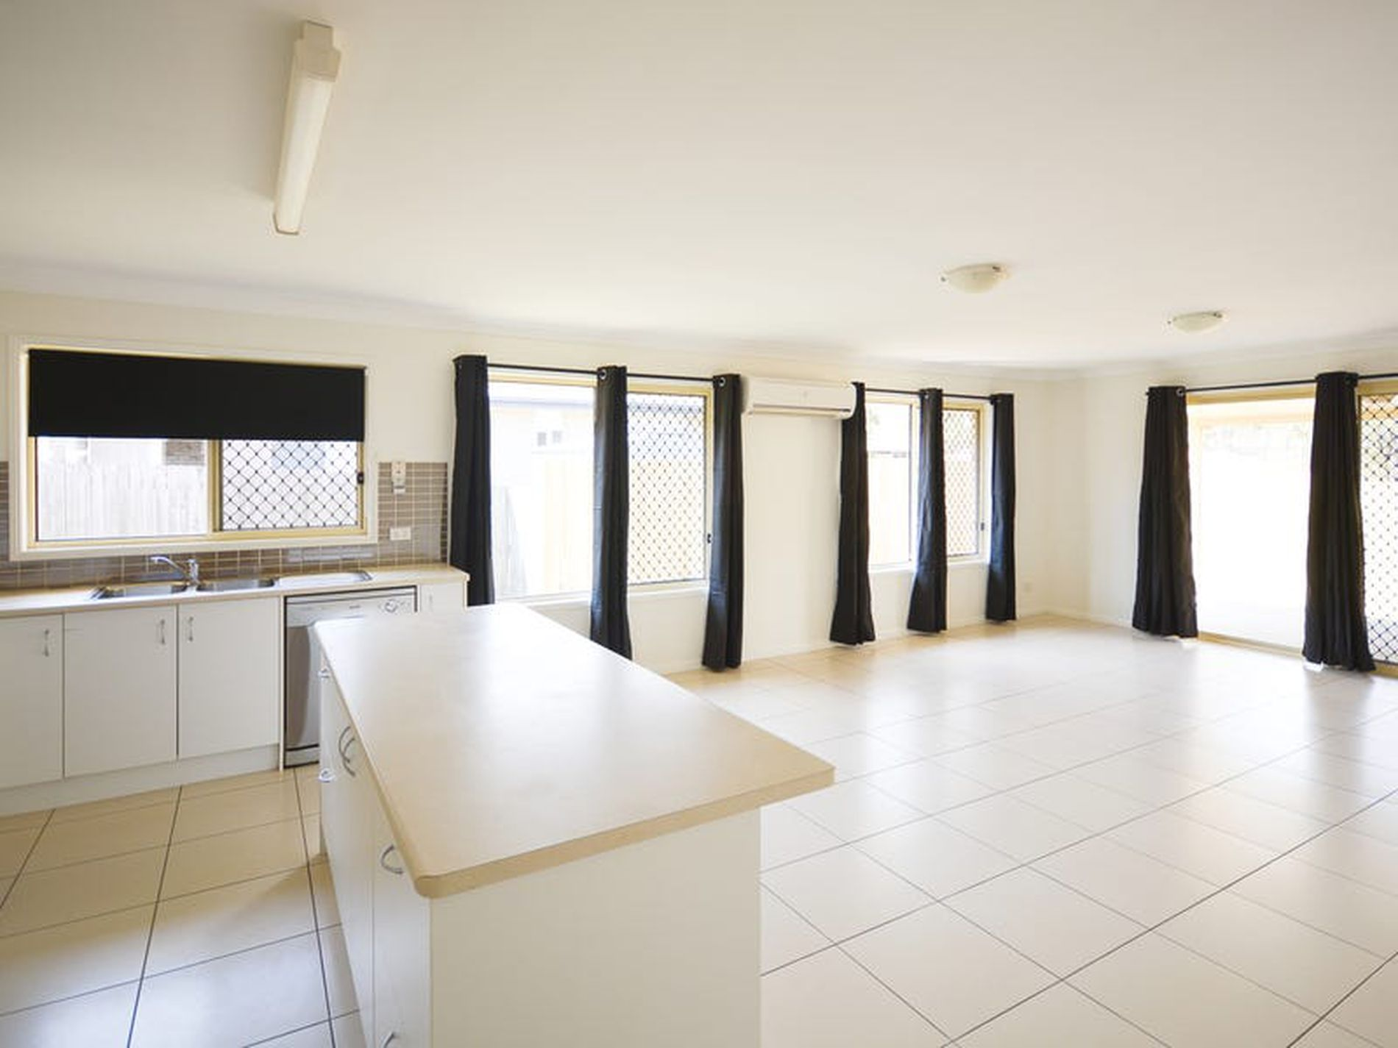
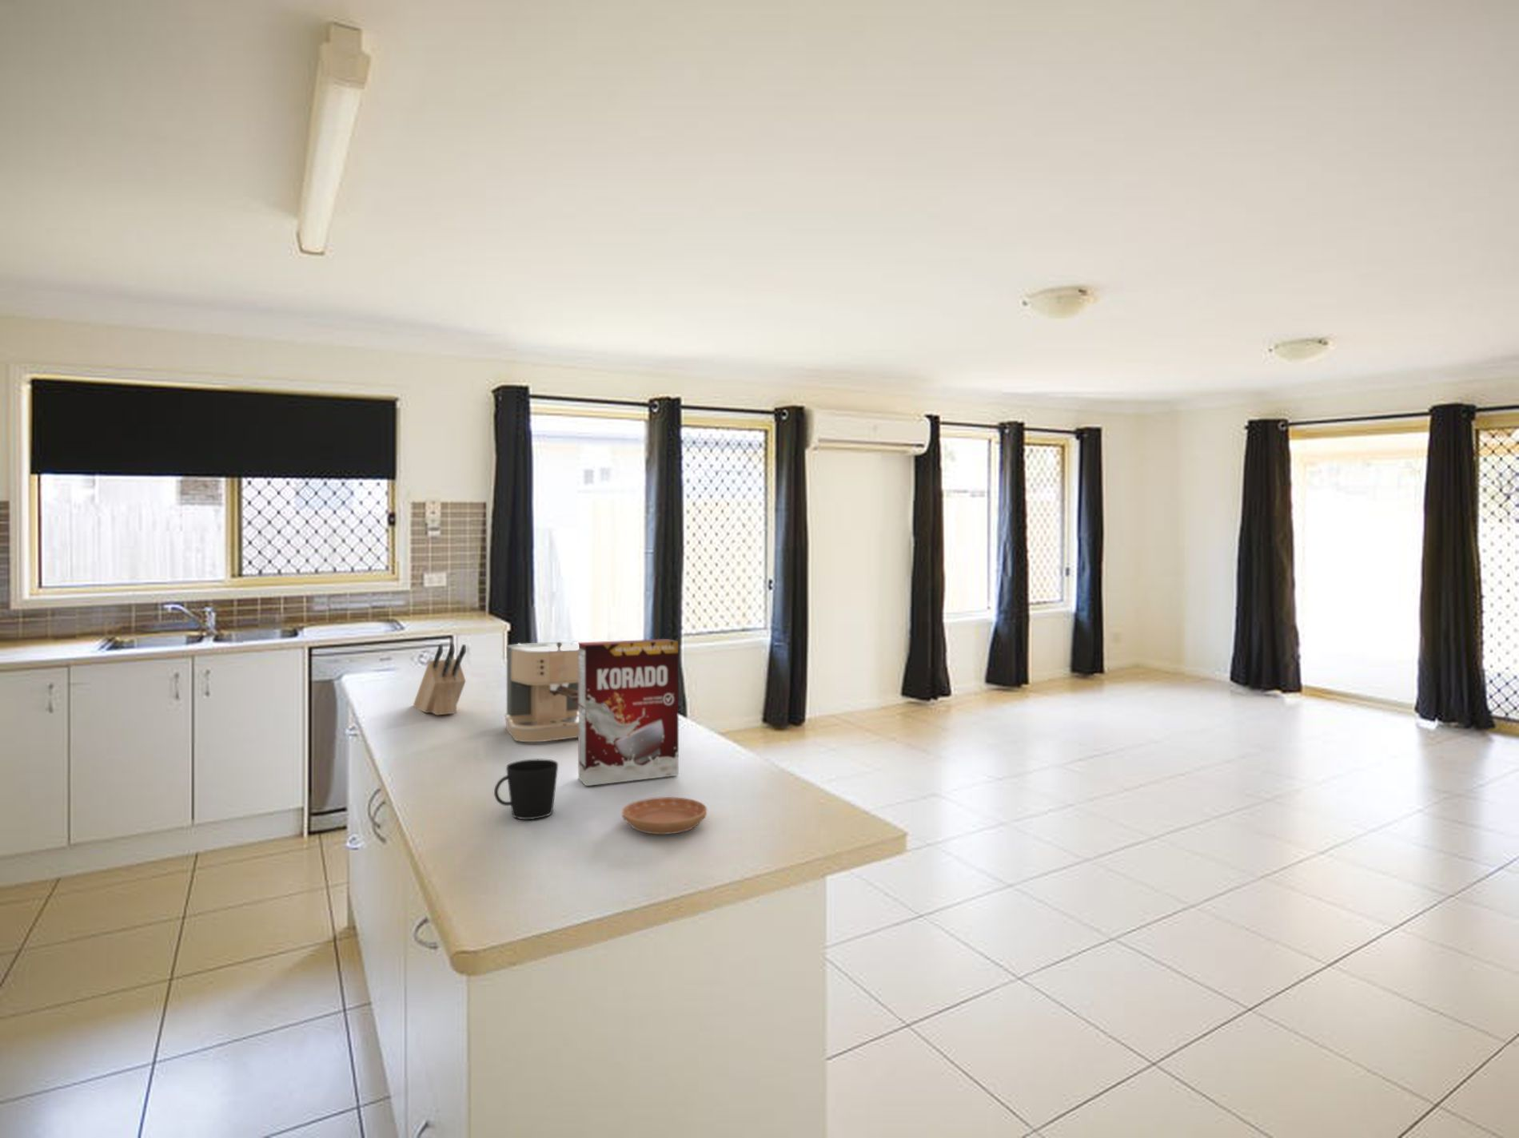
+ saucer [621,796,708,836]
+ knife block [413,643,466,716]
+ coffee maker [504,640,584,742]
+ cup [493,759,559,820]
+ cereal box [578,638,679,787]
